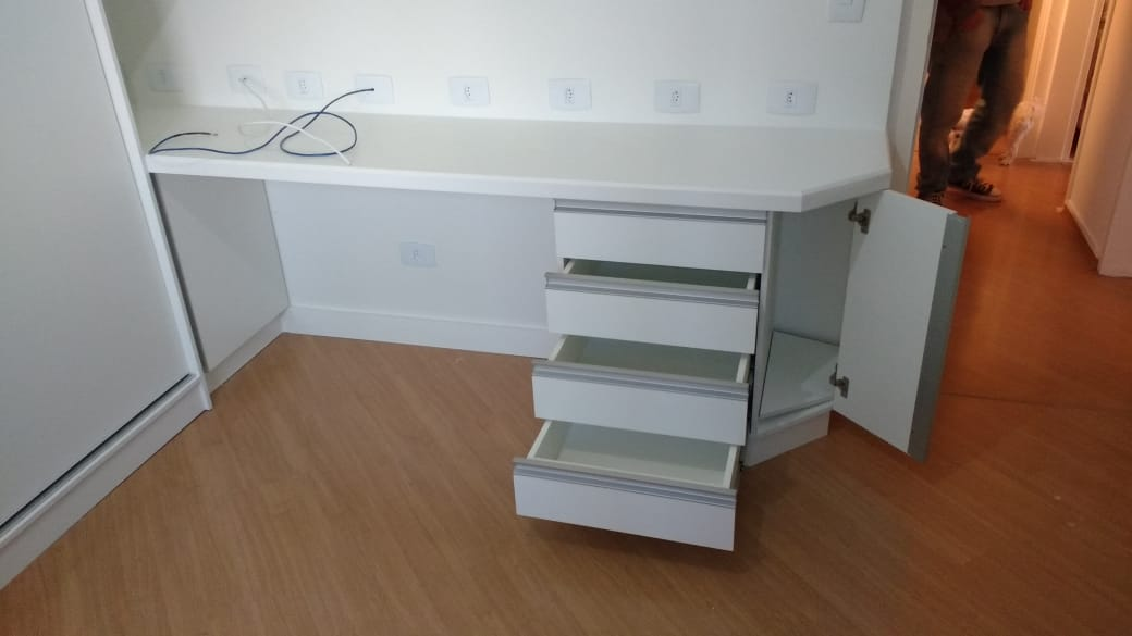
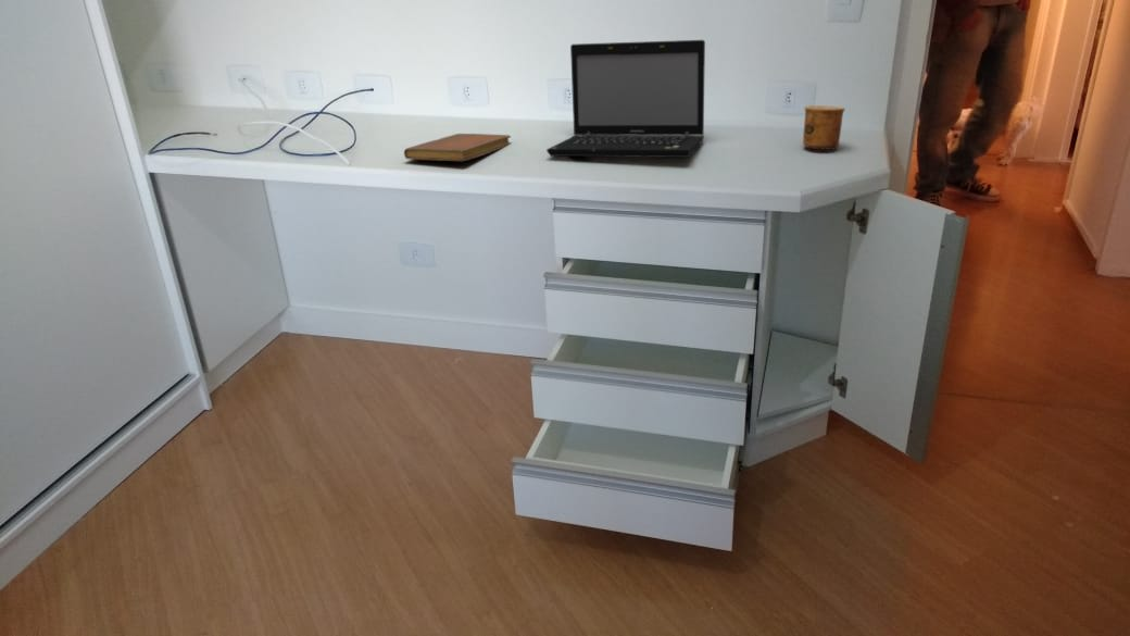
+ notebook [403,133,513,162]
+ laptop [545,39,706,159]
+ cup [802,104,846,151]
